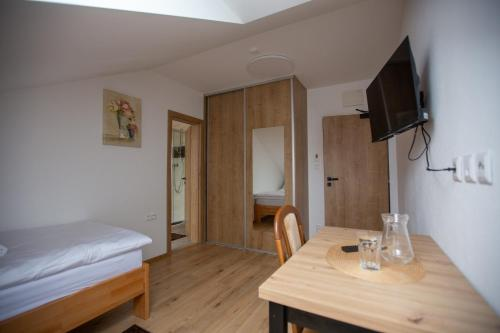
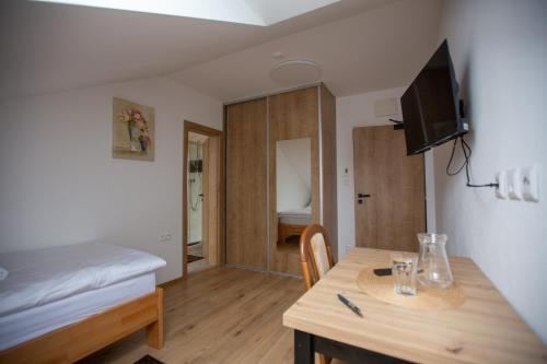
+ pen [336,293,362,313]
